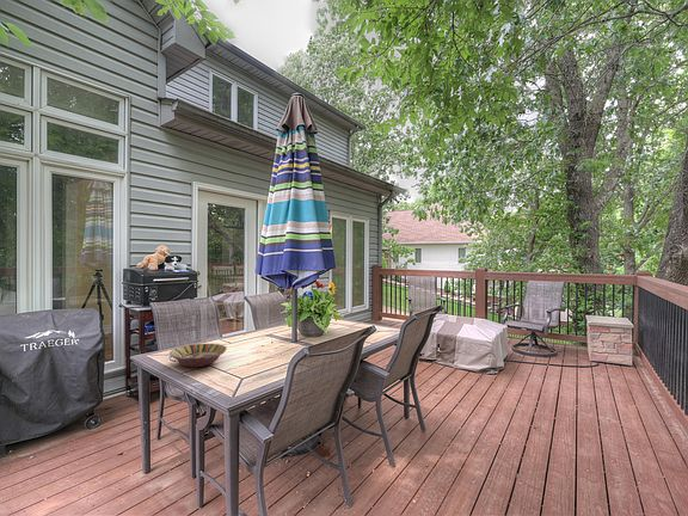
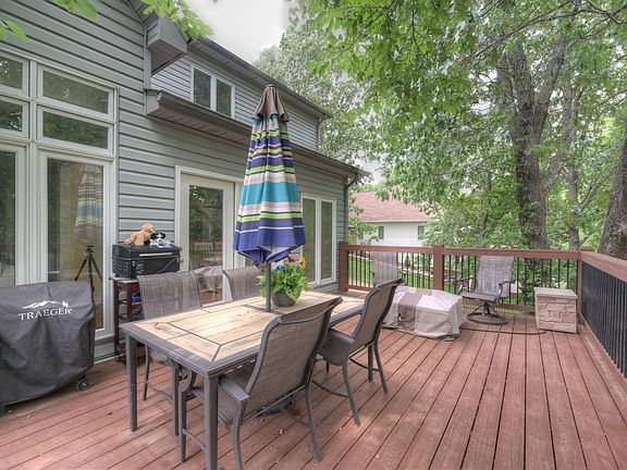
- serving bowl [168,343,228,368]
